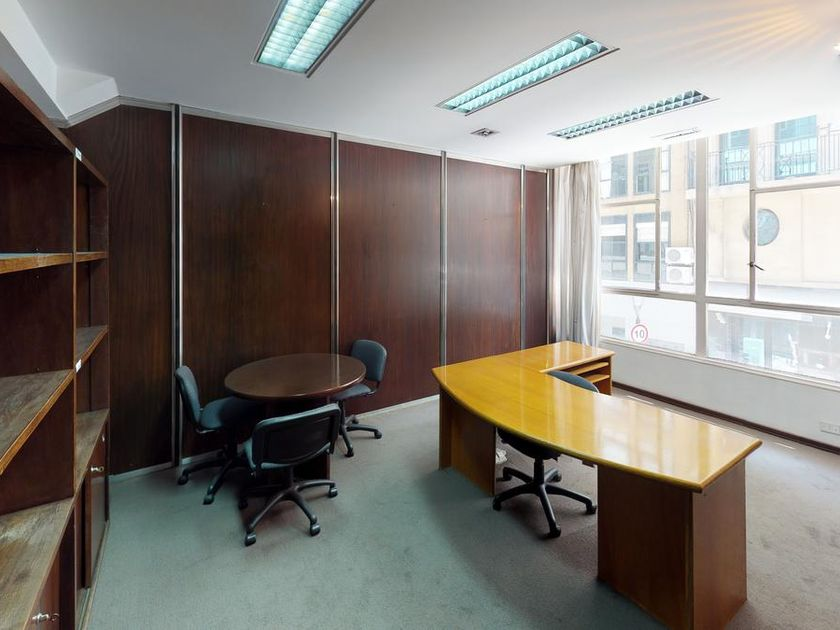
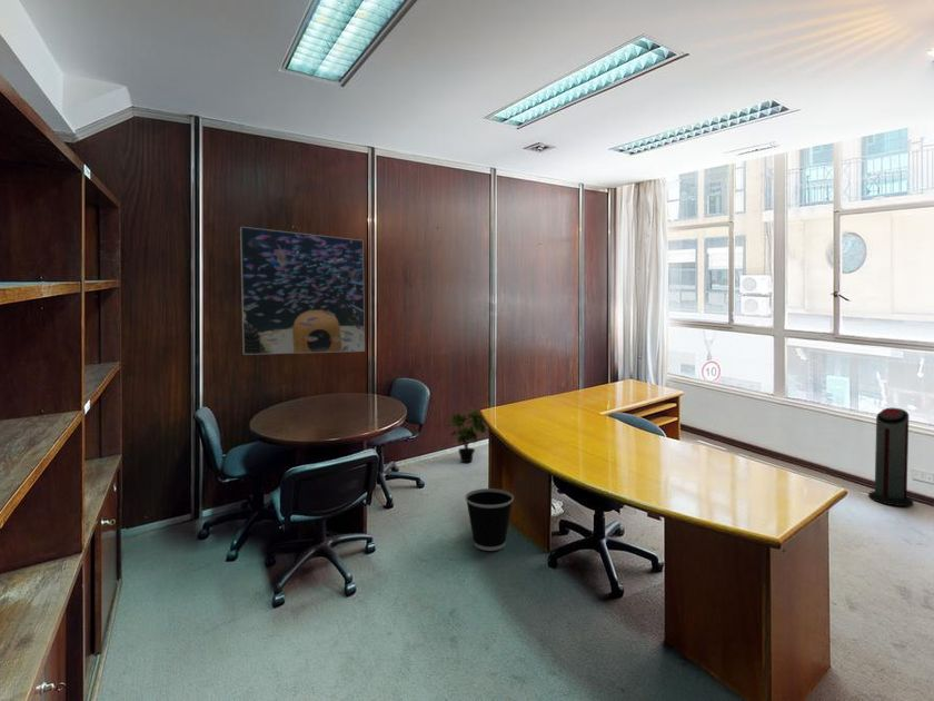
+ air purifier [867,407,914,507]
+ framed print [239,226,366,356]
+ potted plant [445,405,489,463]
+ wastebasket [465,487,515,552]
